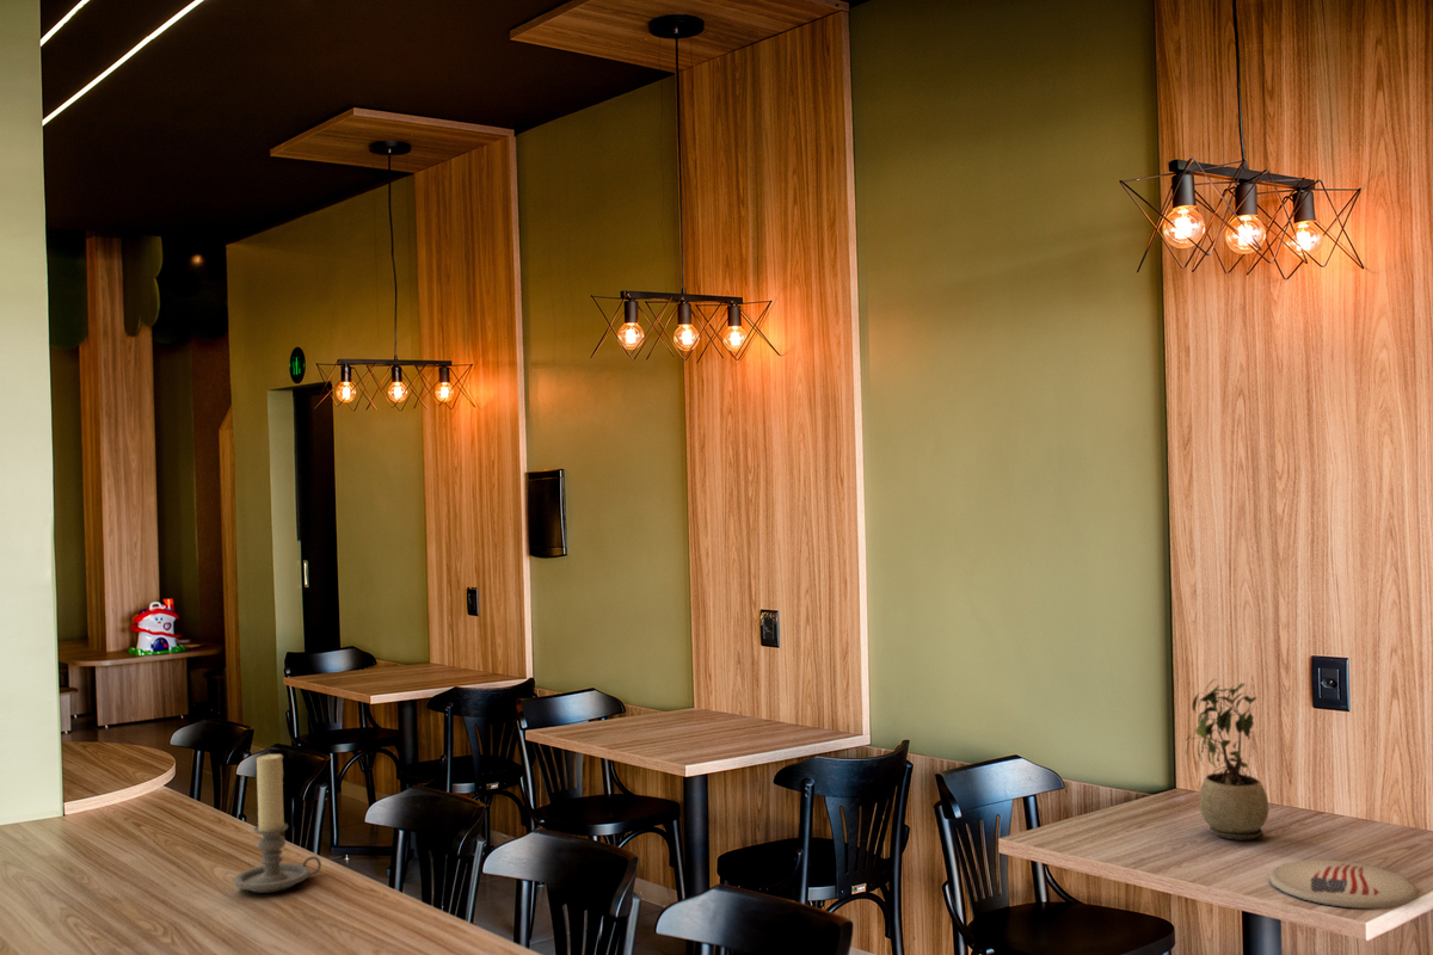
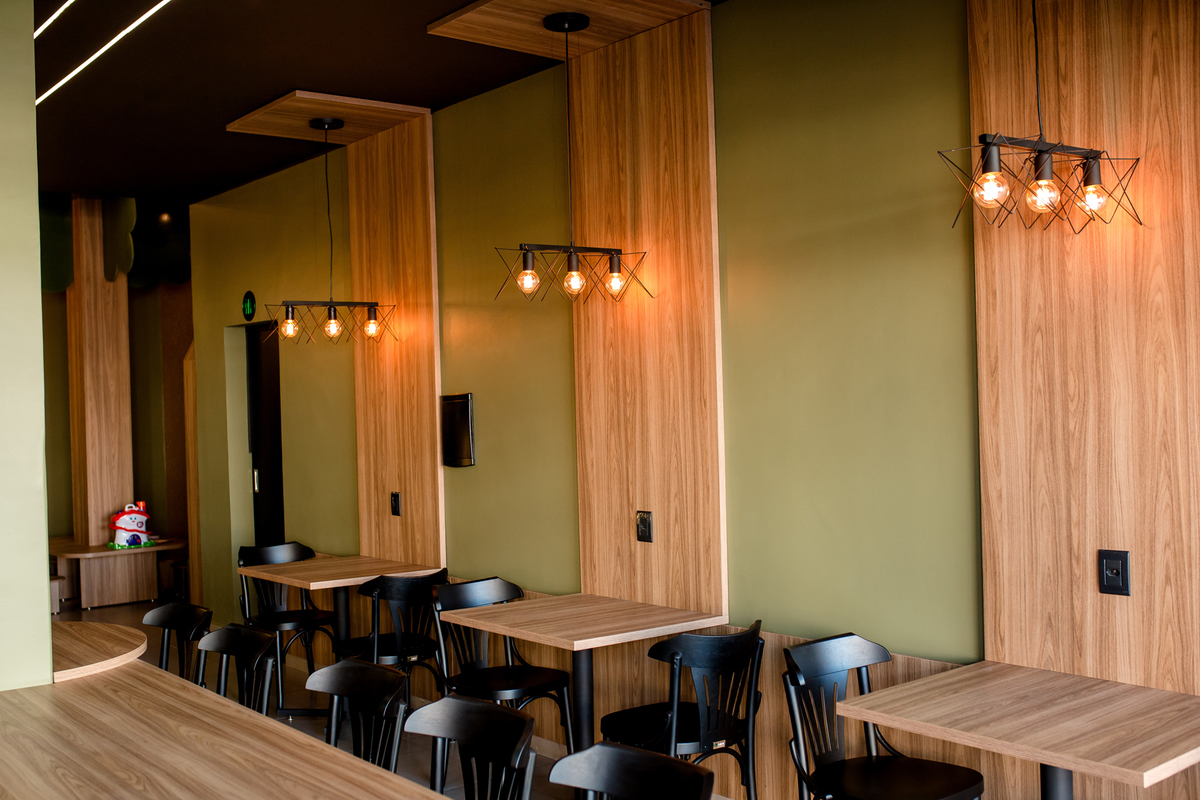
- plate [1267,858,1419,910]
- potted plant [1185,678,1269,842]
- candle holder [233,752,322,894]
